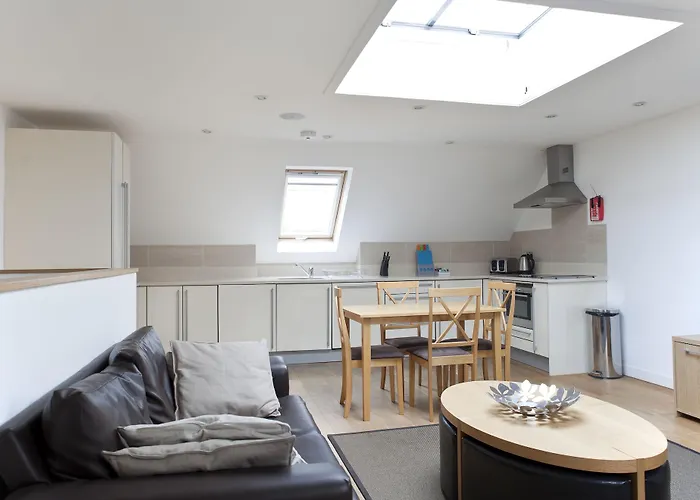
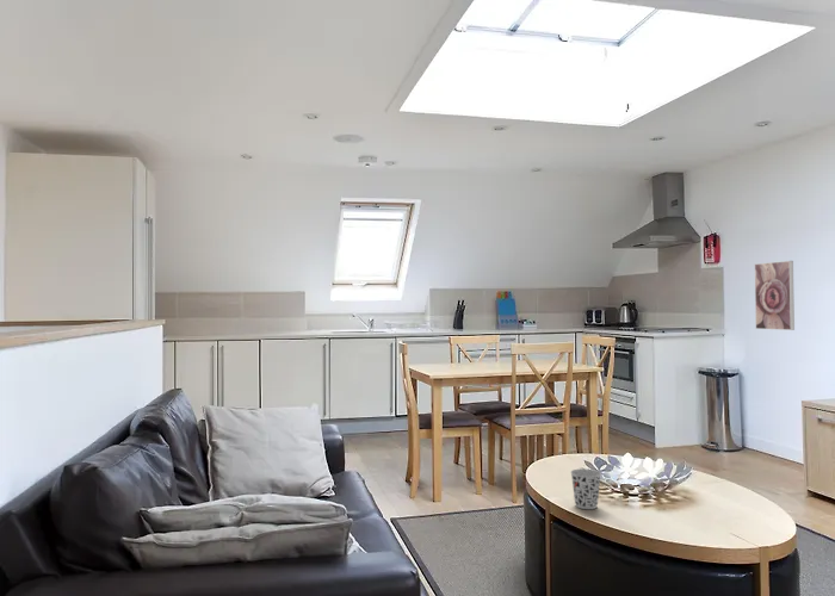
+ cup [569,467,602,510]
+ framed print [754,260,796,331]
